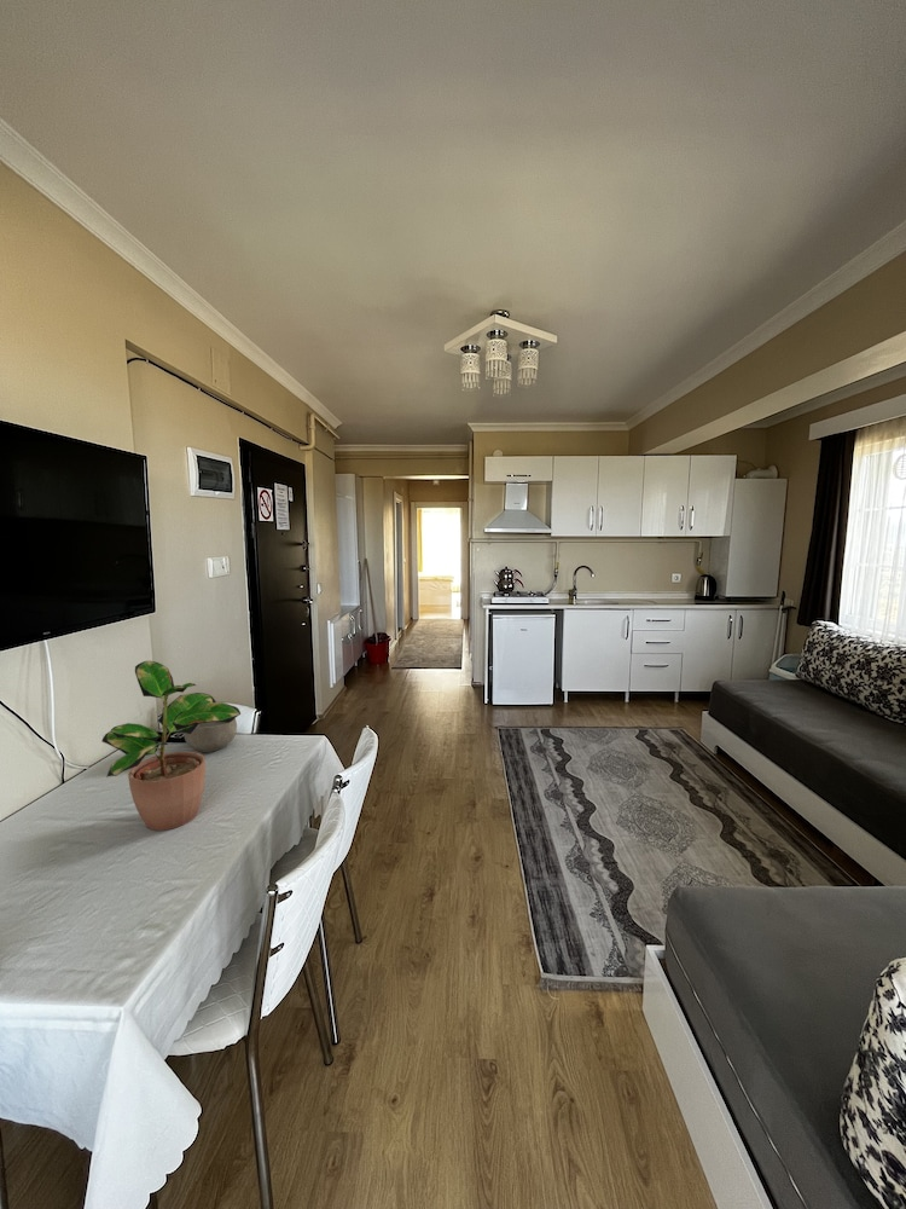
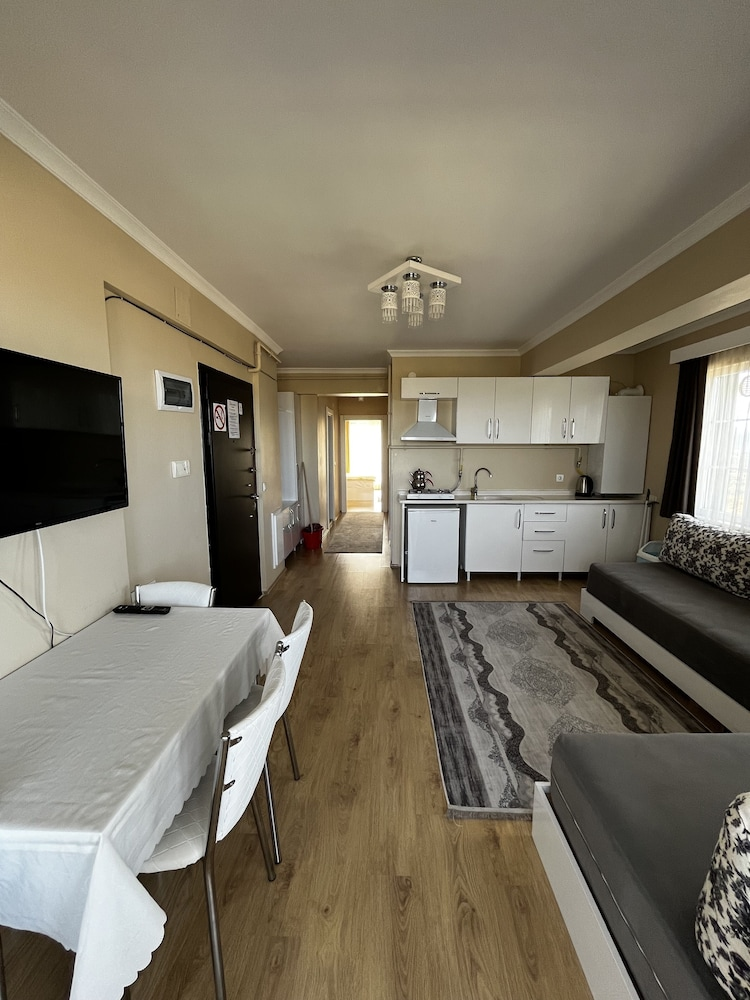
- bowl [182,717,238,753]
- potted plant [100,660,242,832]
